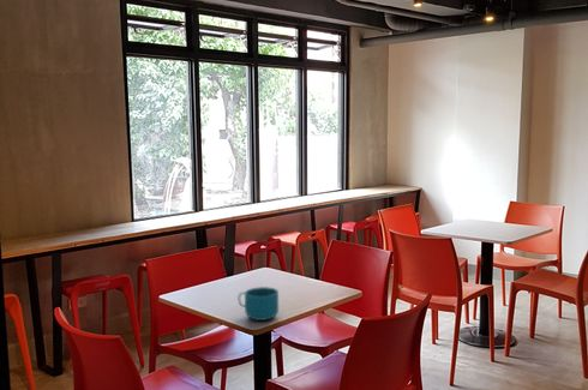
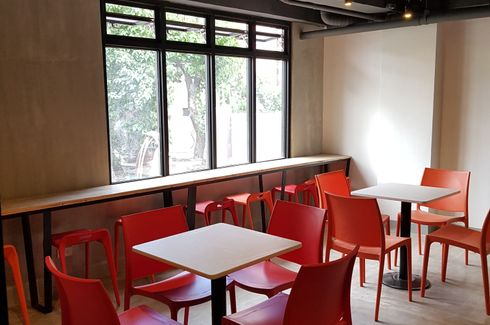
- cup [238,286,280,322]
